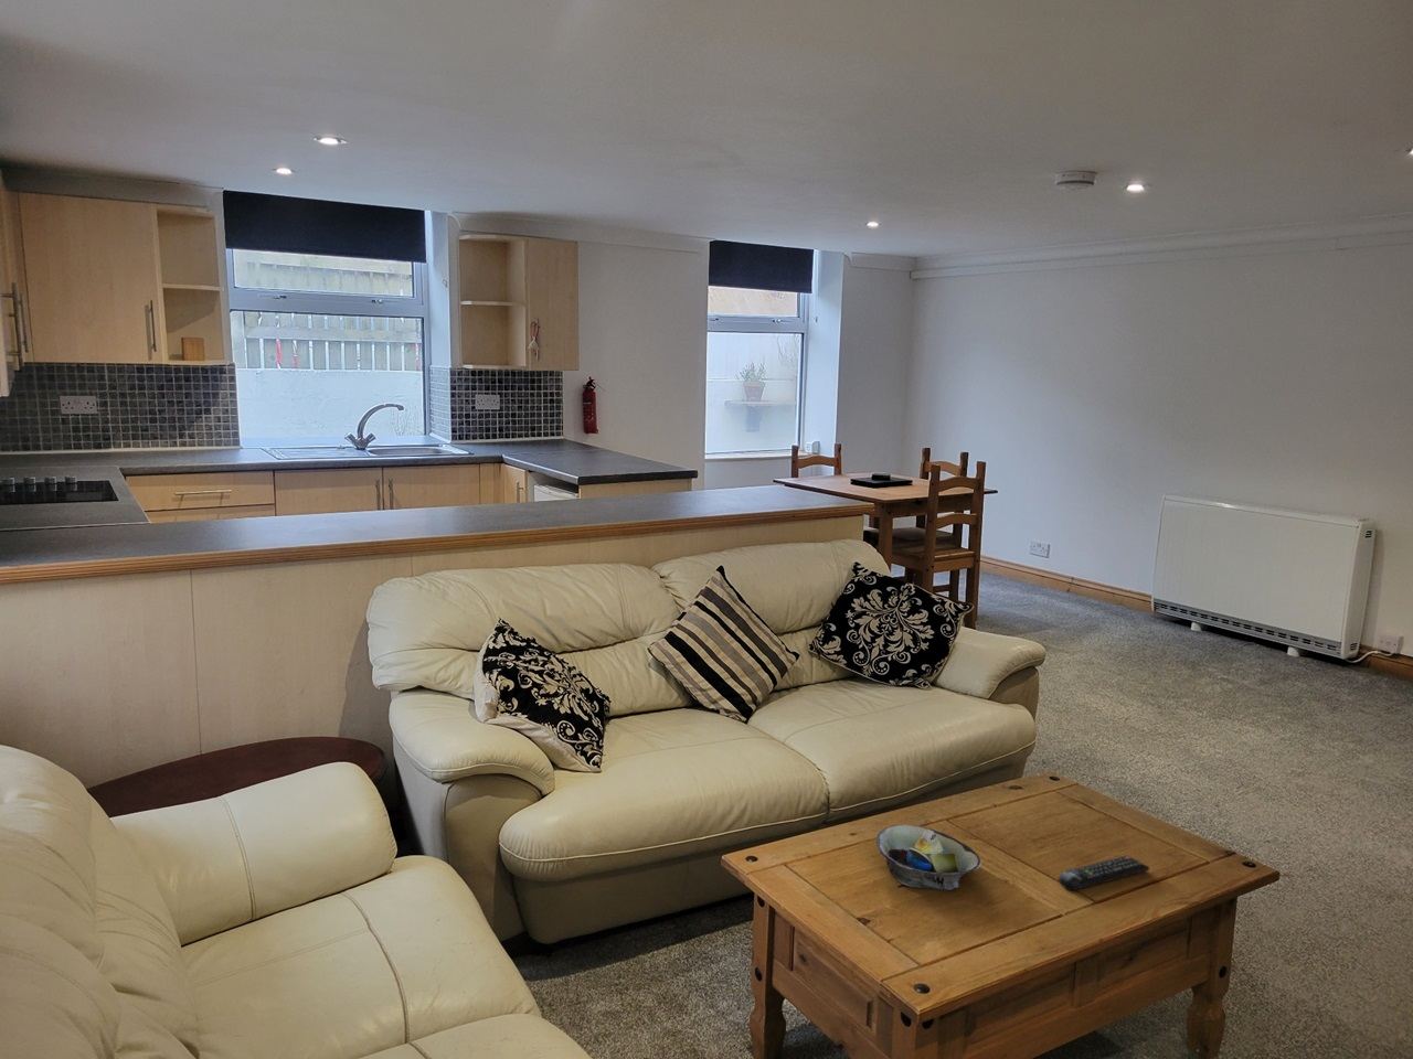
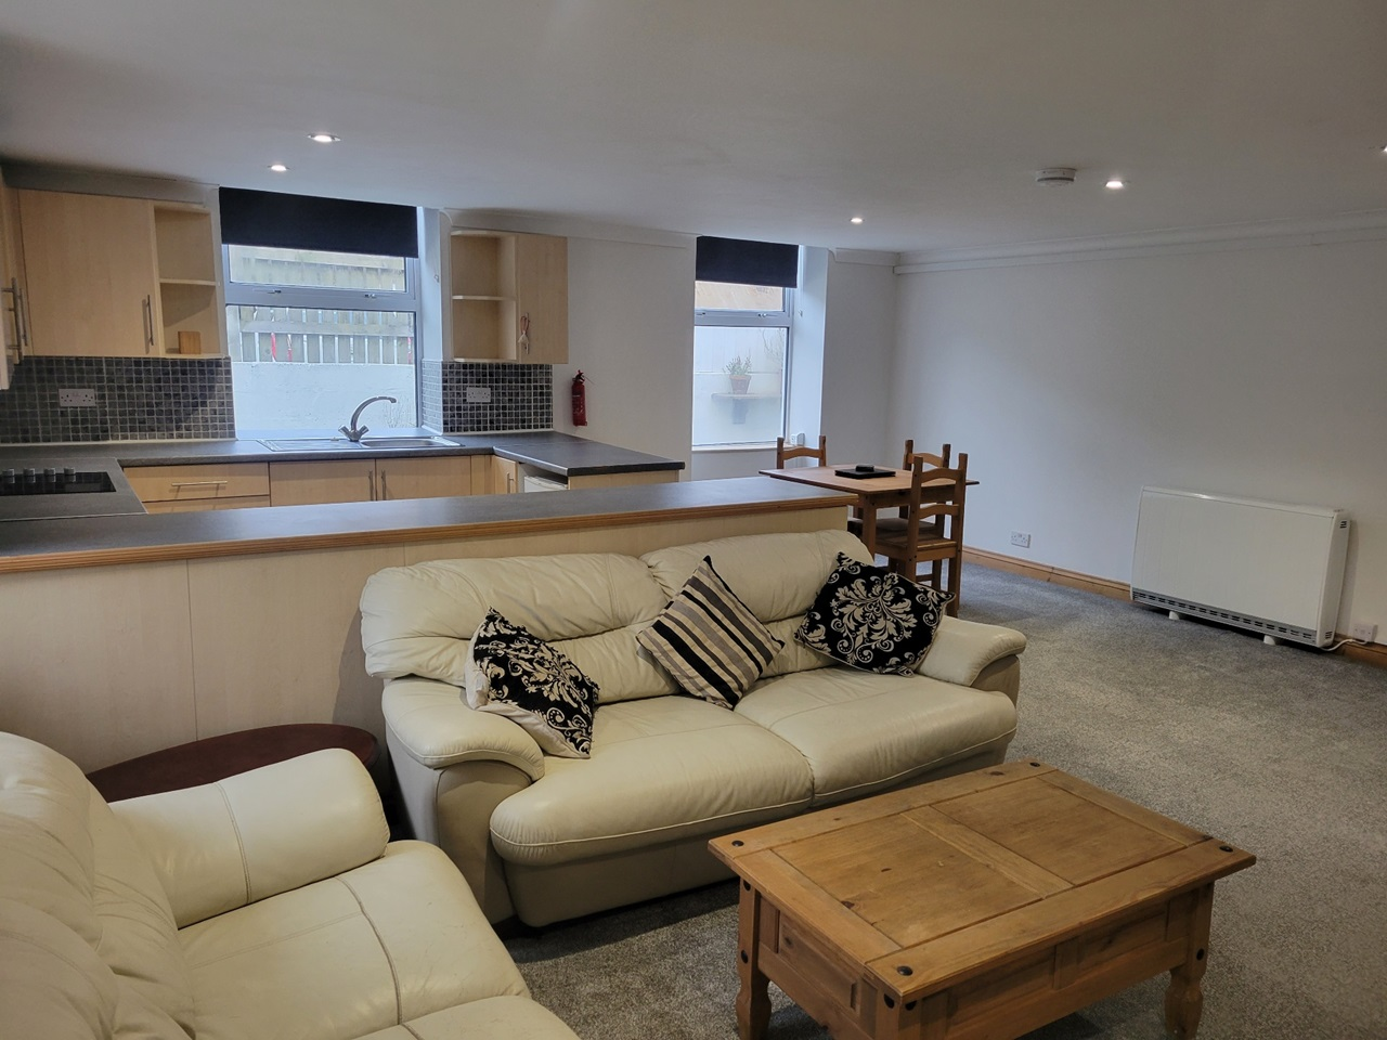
- decorative bowl [876,824,982,891]
- remote control [1058,855,1150,891]
